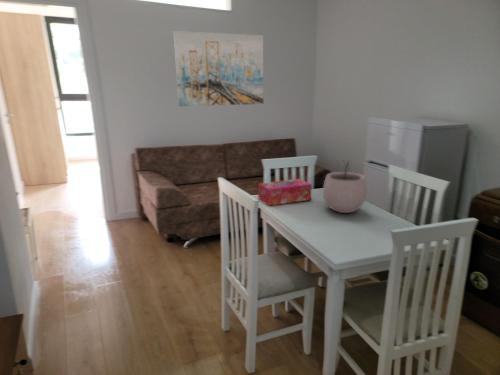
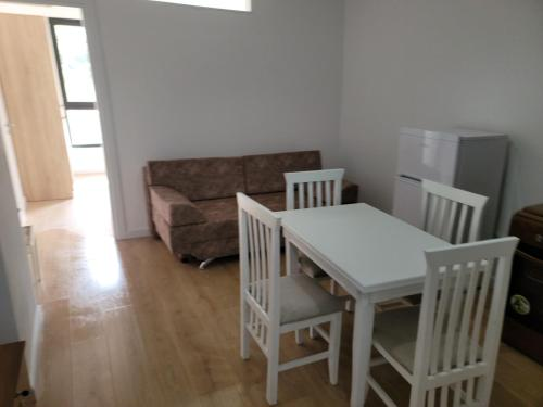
- plant pot [322,159,368,214]
- tissue box [257,178,313,207]
- wall art [173,30,264,107]
